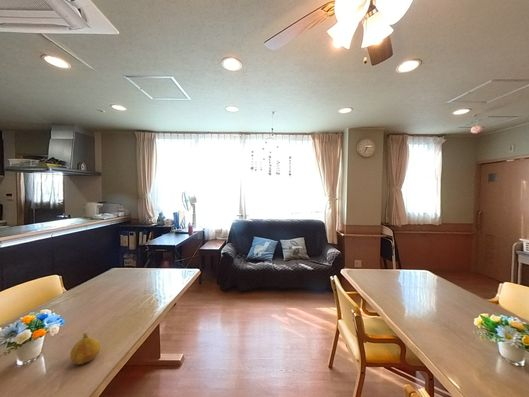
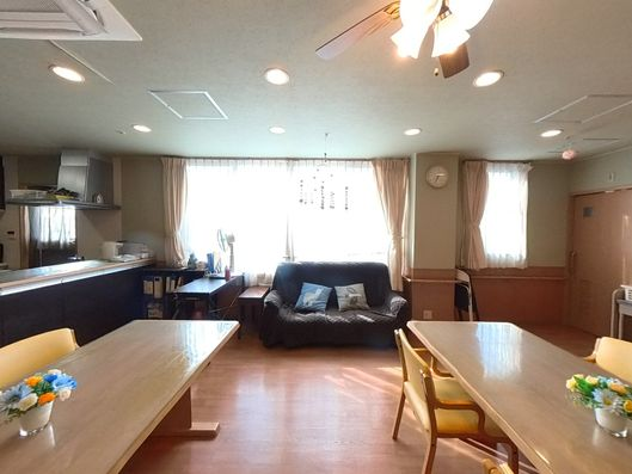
- fruit [69,332,101,365]
